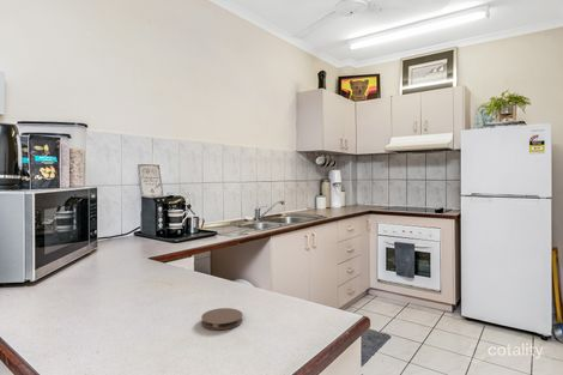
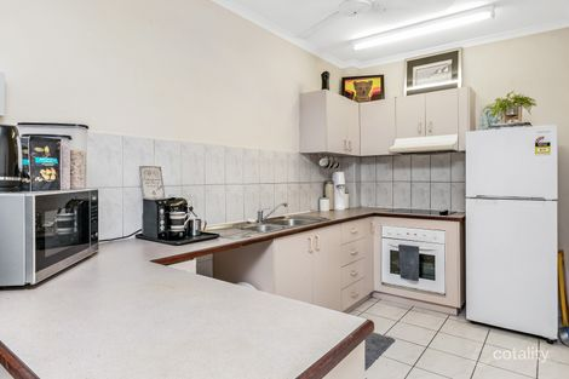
- coaster [200,307,243,331]
